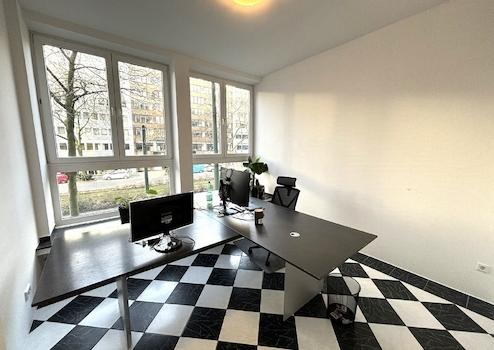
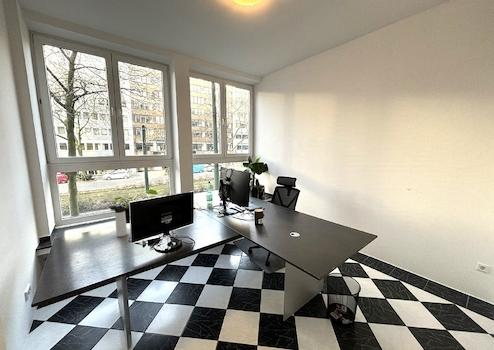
+ thermos bottle [108,205,128,238]
